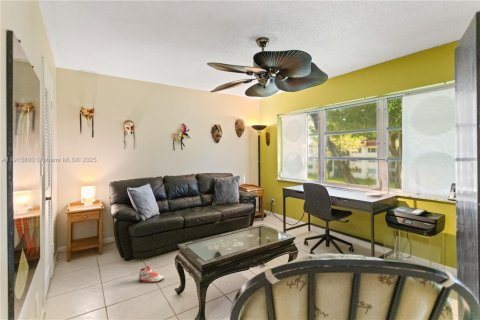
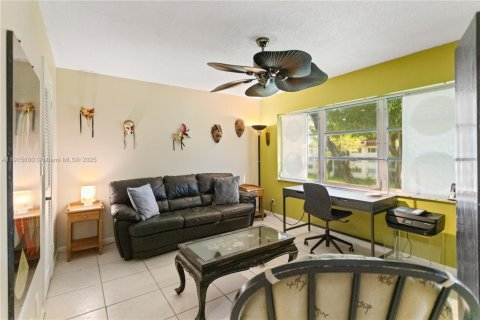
- sneaker [138,265,165,283]
